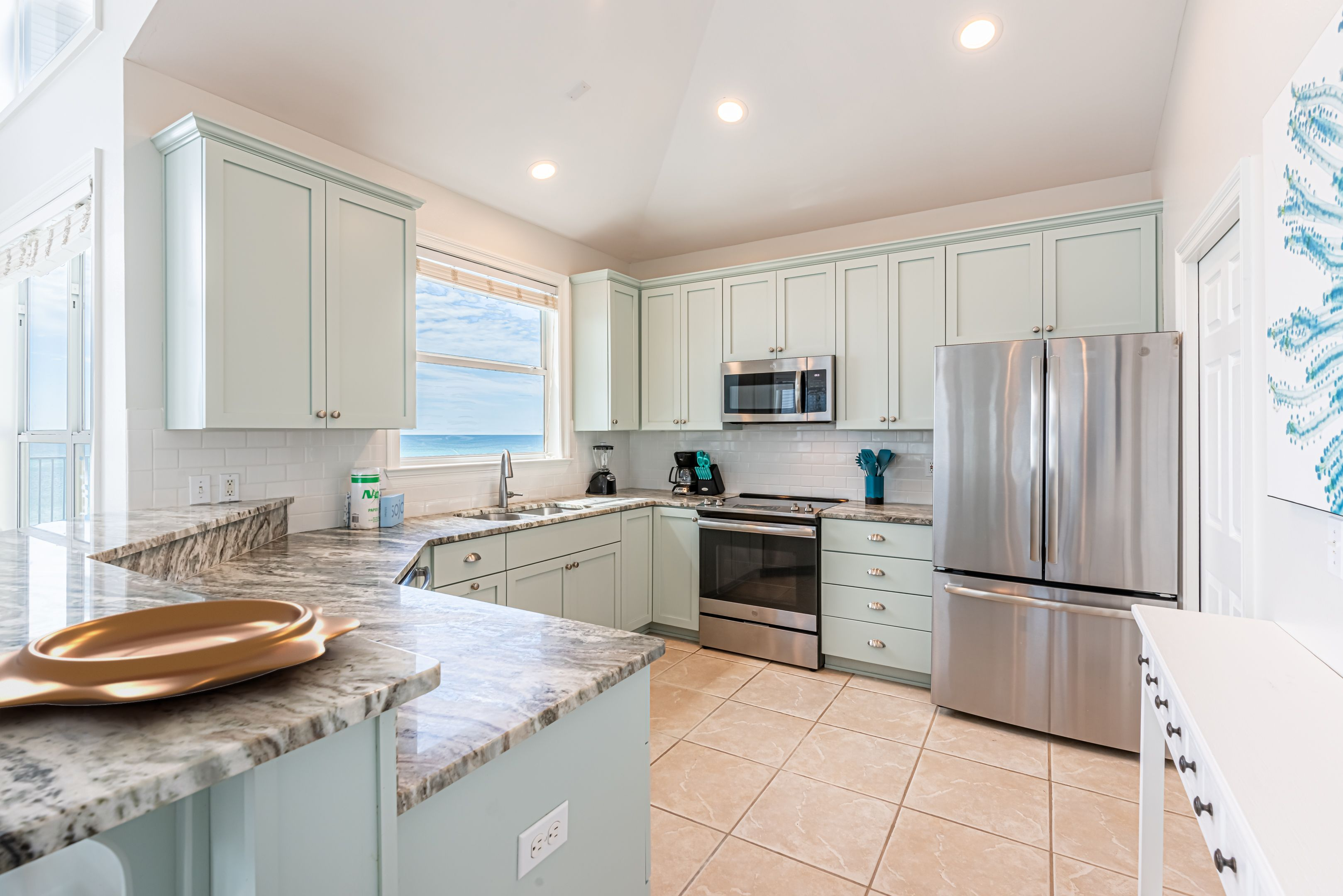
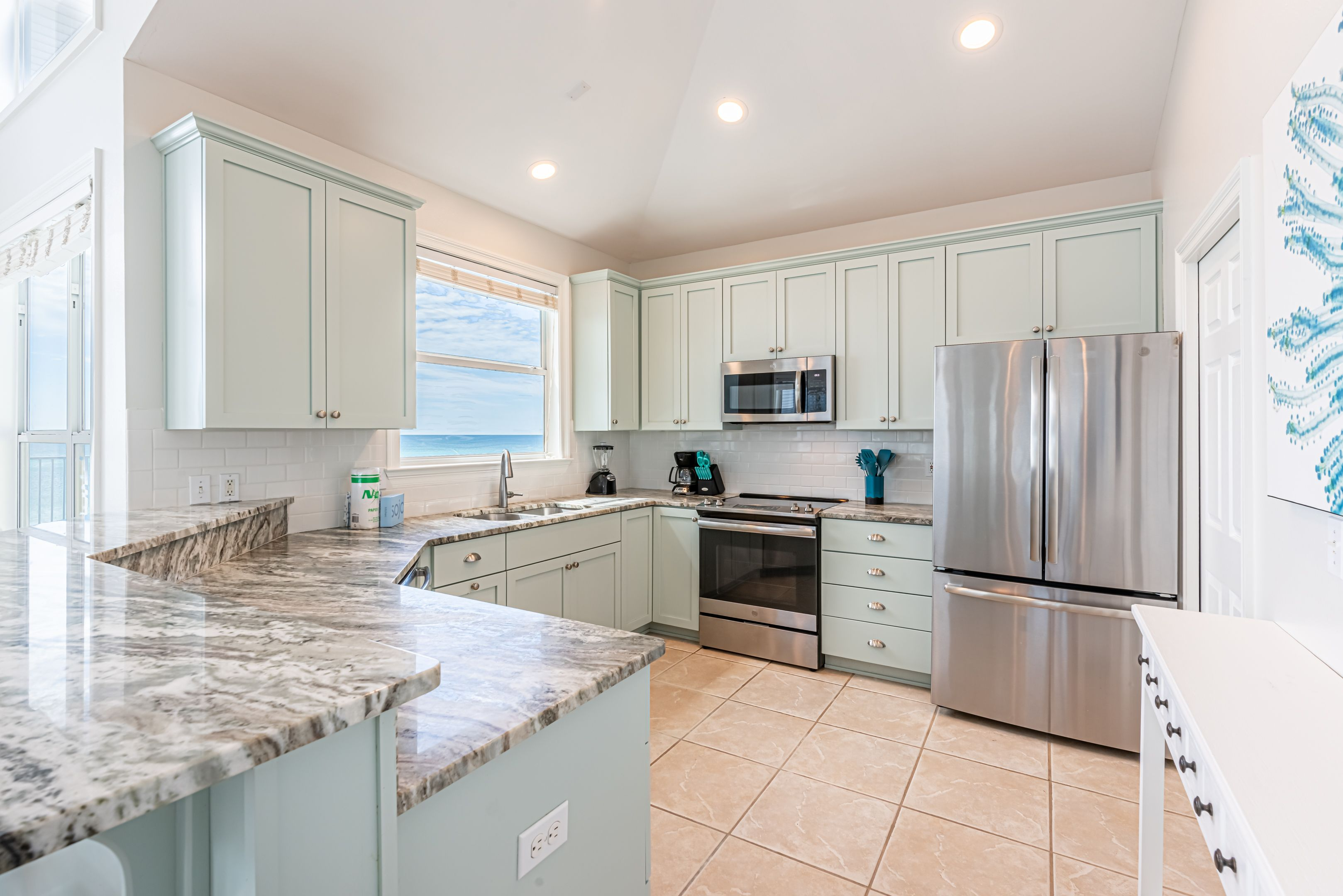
- decorative bowl [0,599,361,709]
